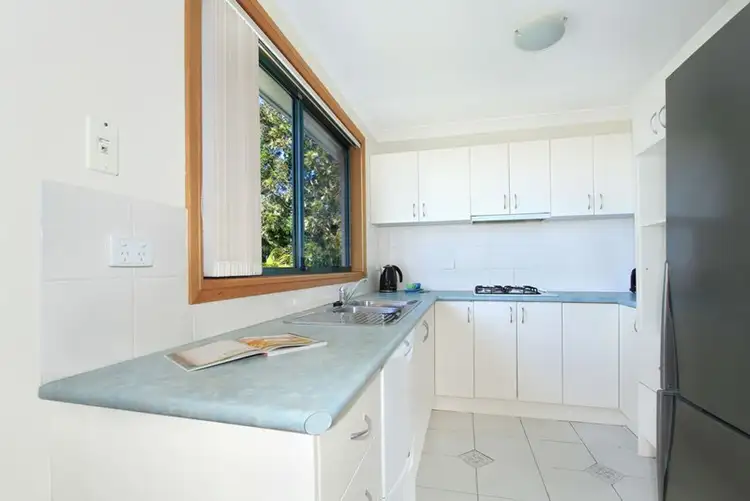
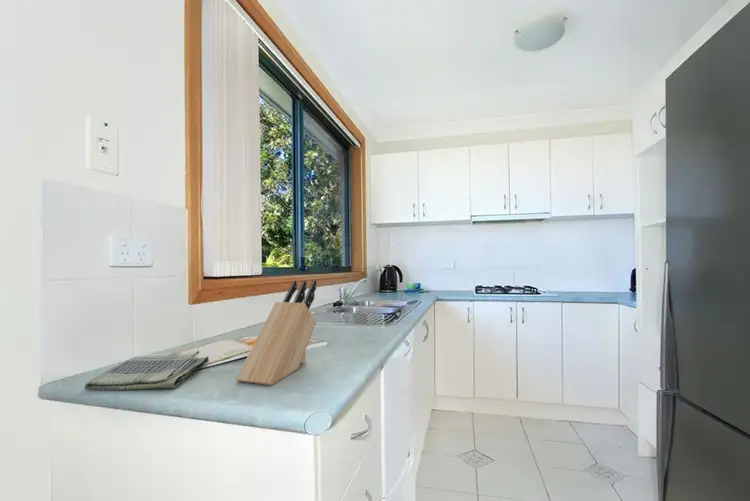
+ knife block [235,279,318,386]
+ dish towel [84,349,210,391]
